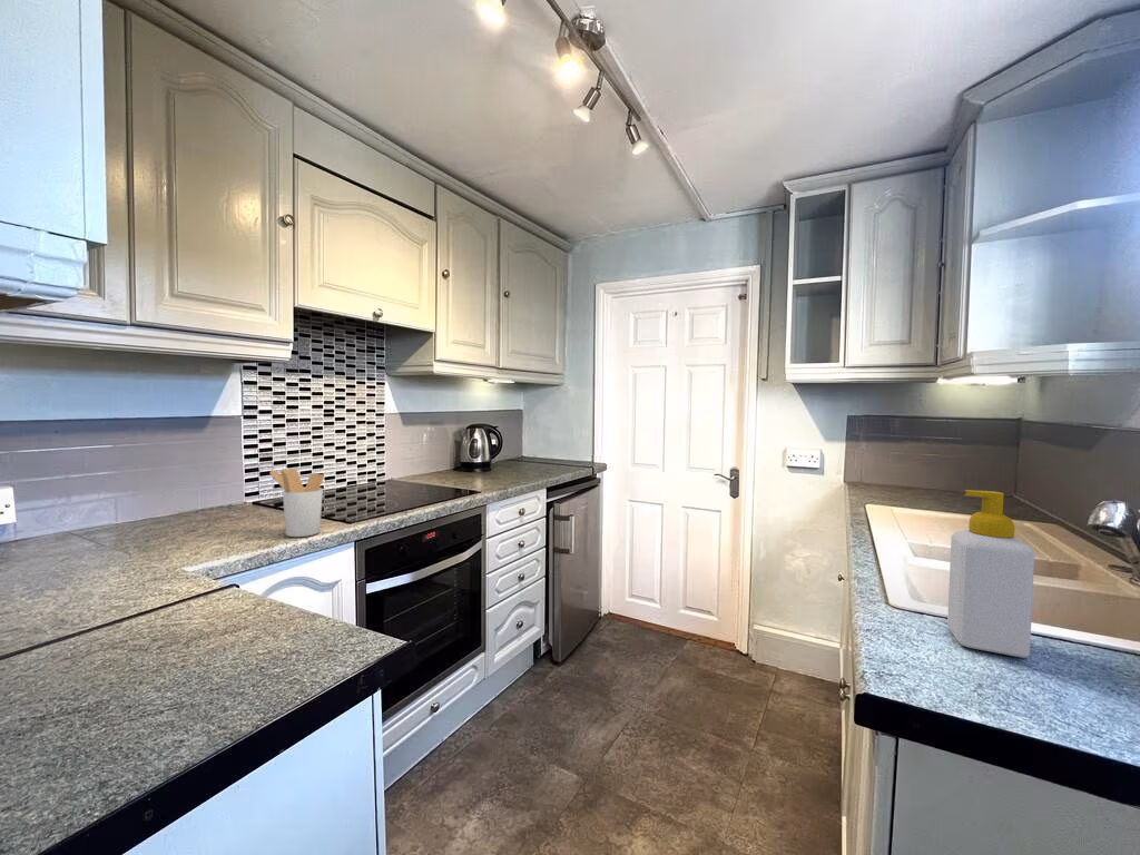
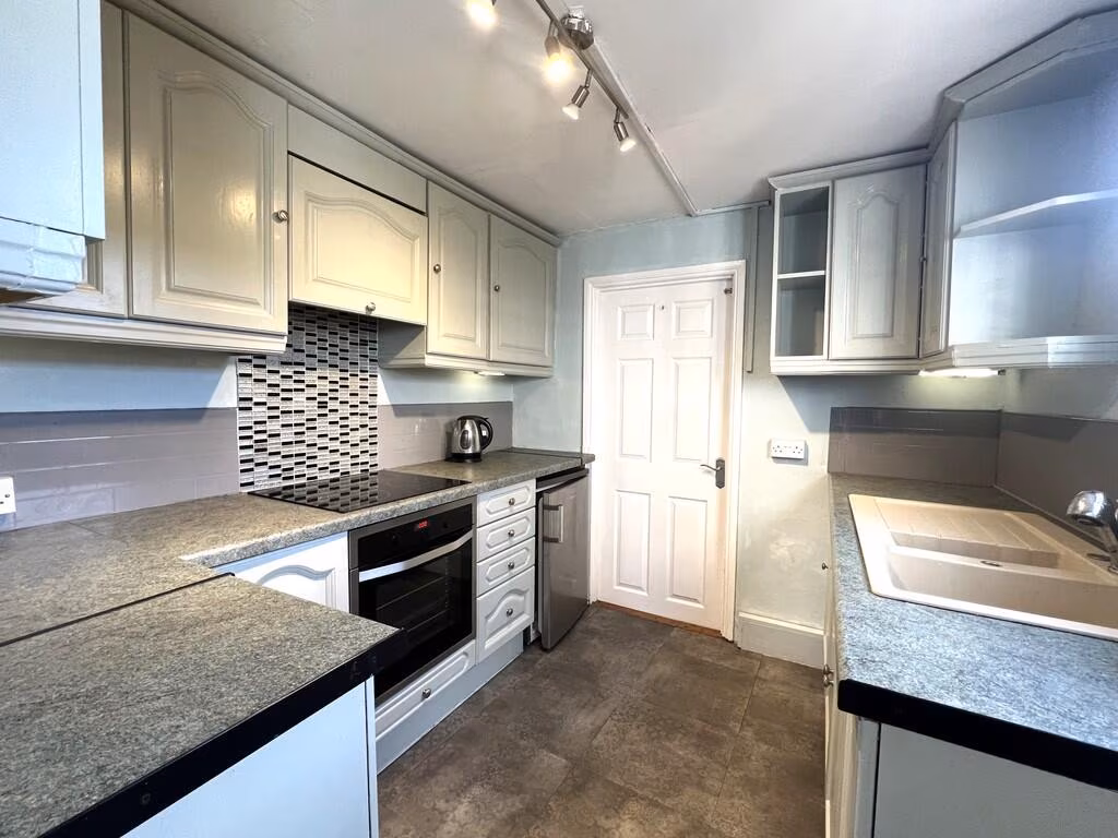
- utensil holder [268,468,325,538]
- soap bottle [946,489,1035,659]
